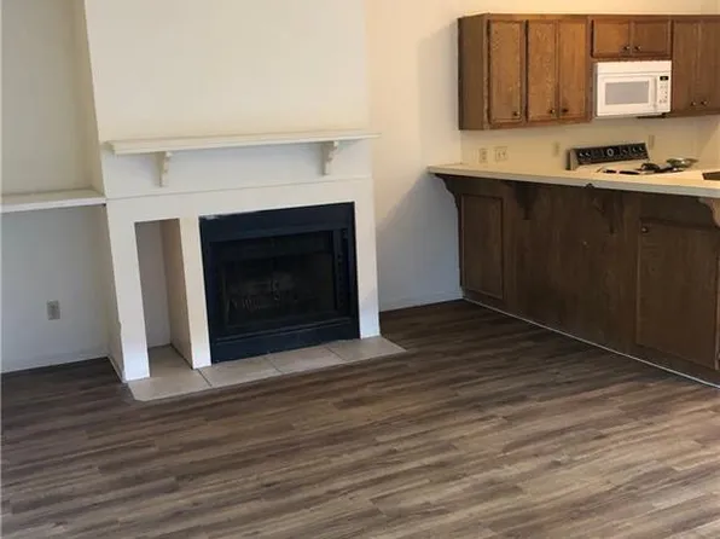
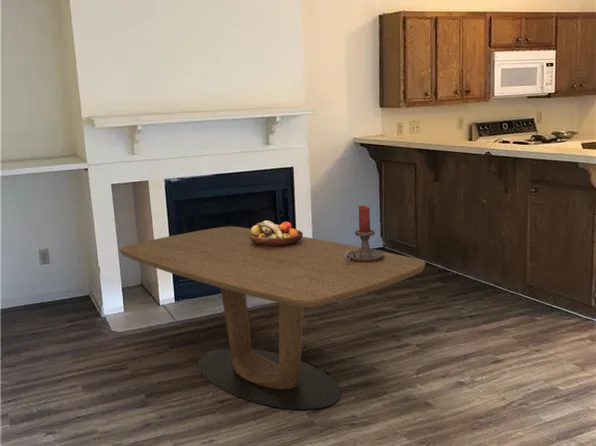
+ dining table [119,226,426,411]
+ candle holder [344,204,385,262]
+ fruit bowl [250,220,304,247]
